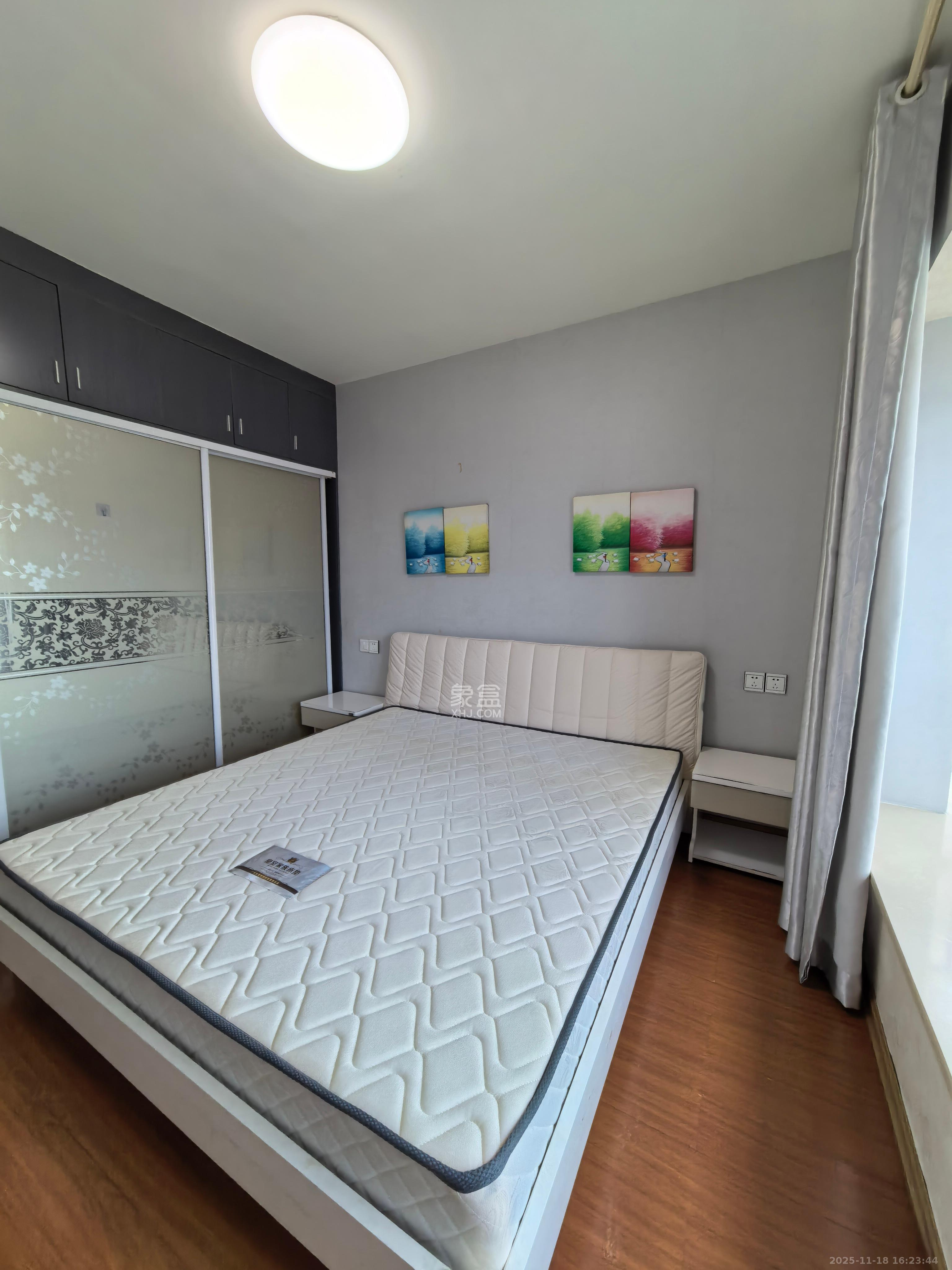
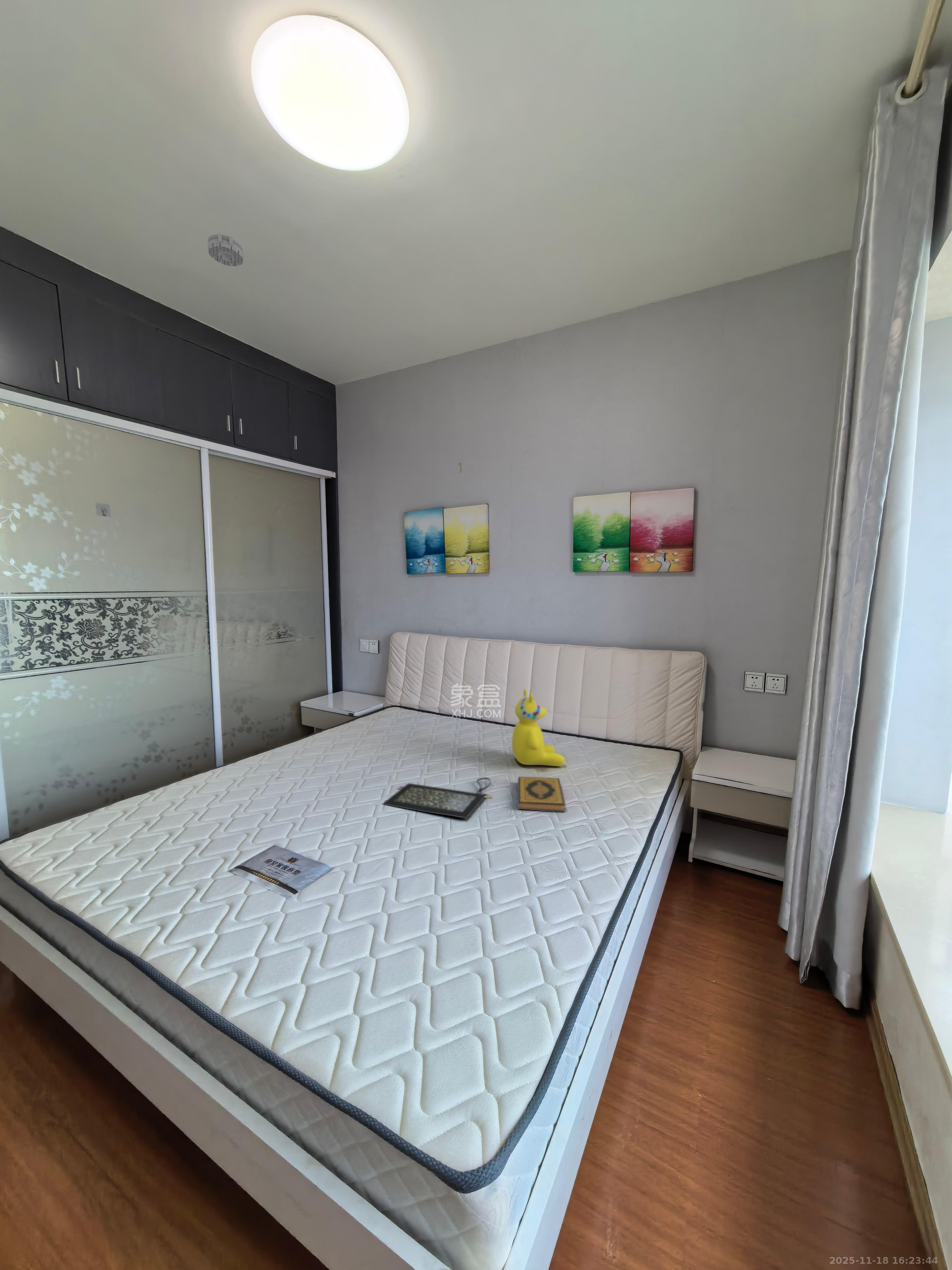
+ smoke detector [207,233,244,267]
+ clutch bag [382,777,493,819]
+ teddy bear [511,688,565,766]
+ hardback book [518,776,565,813]
